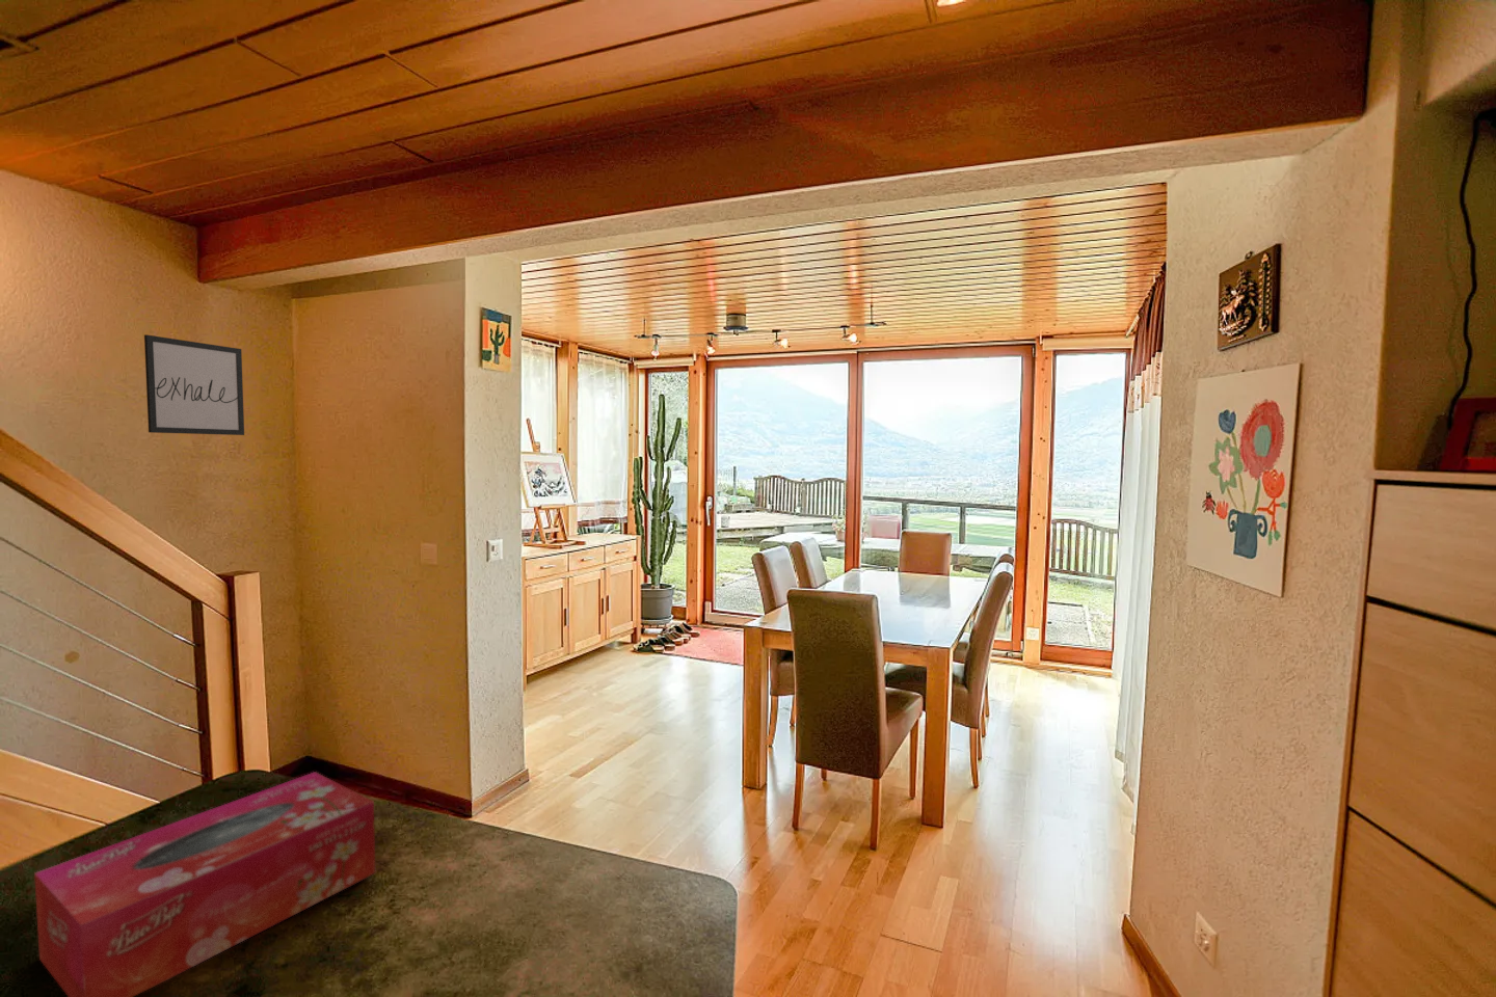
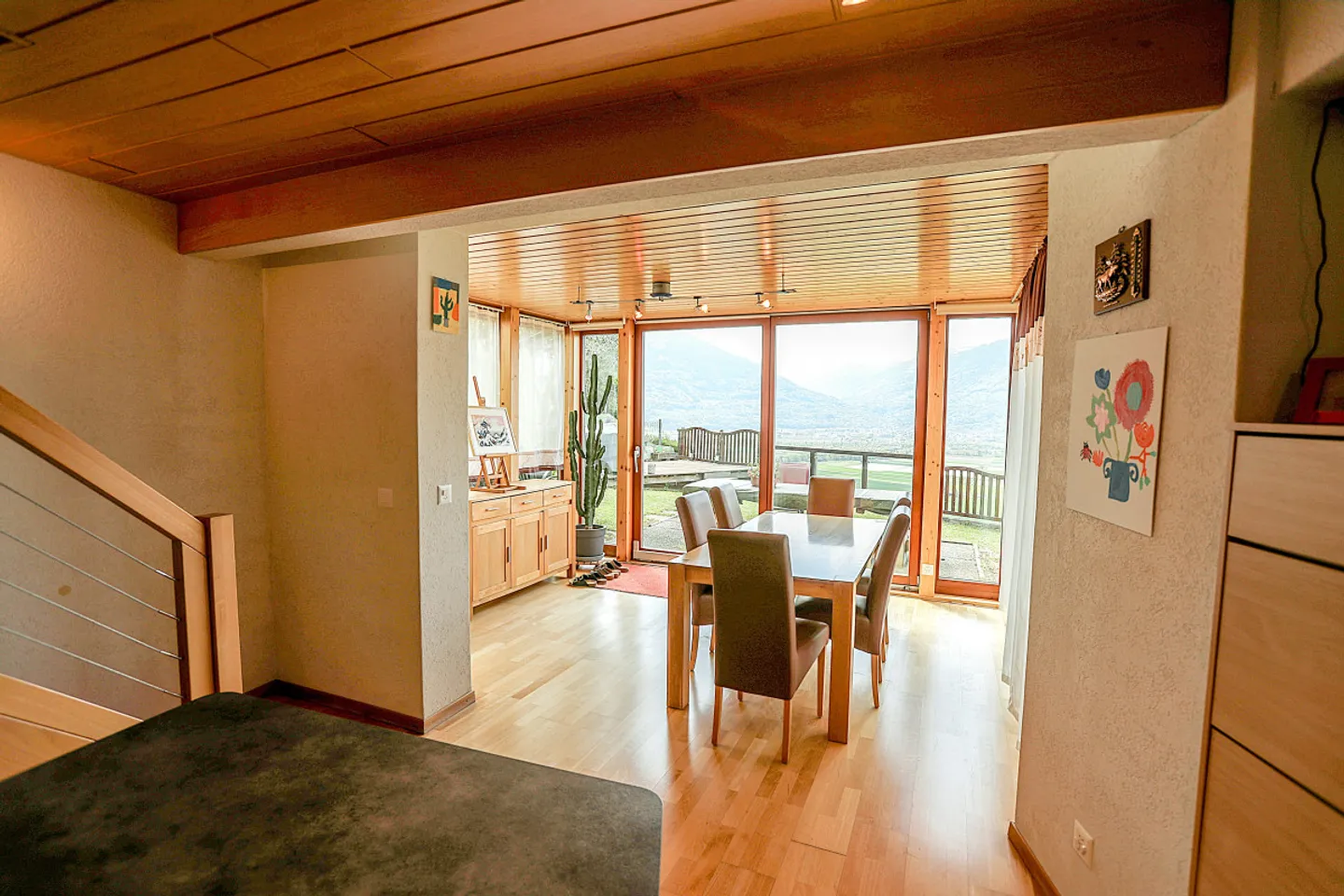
- tissue box [33,771,377,997]
- wall art [144,334,245,436]
